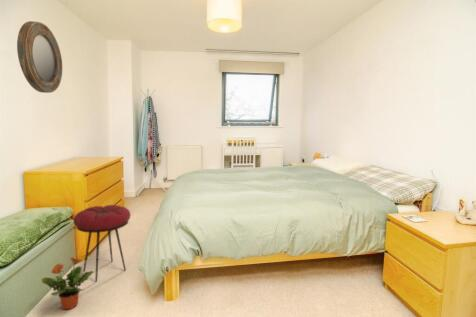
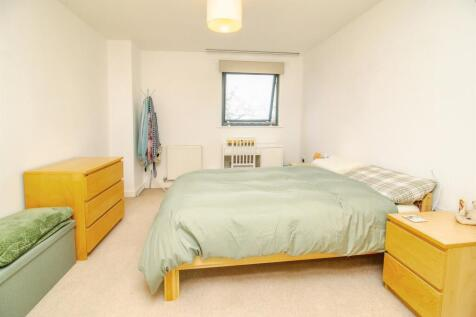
- potted plant [41,256,94,310]
- home mirror [16,20,63,94]
- stool [72,204,131,283]
